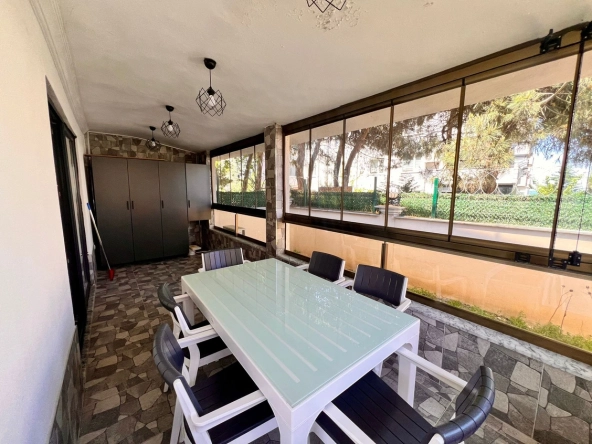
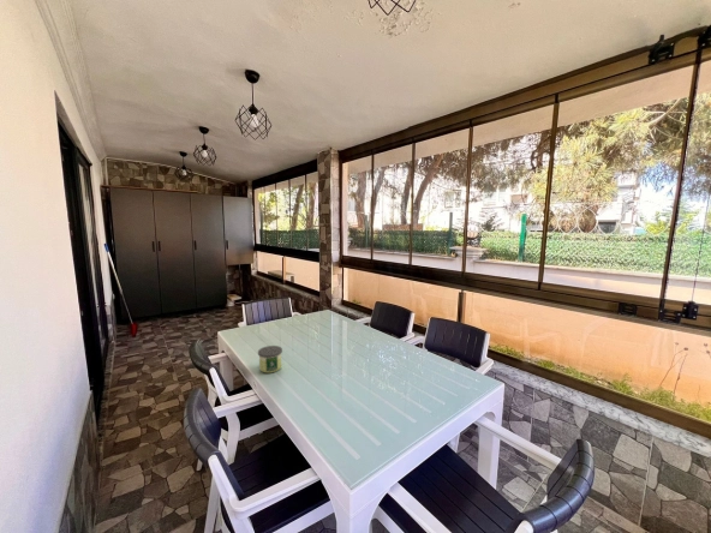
+ candle [257,345,283,373]
